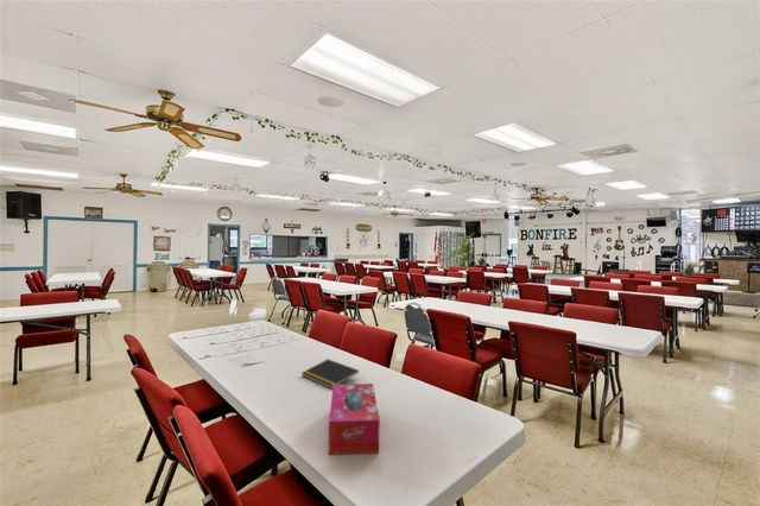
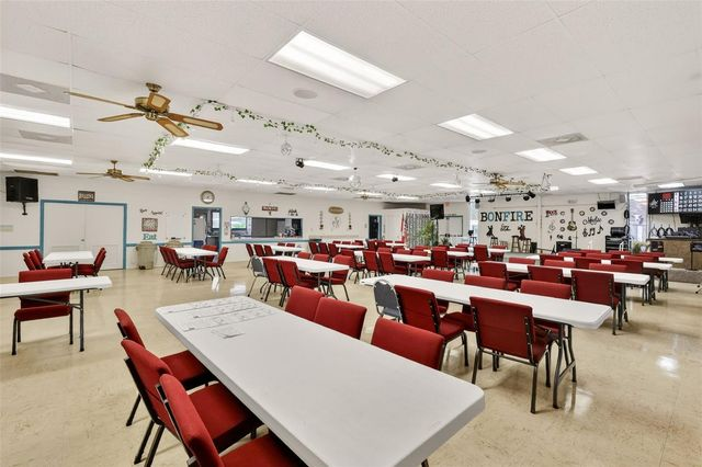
- tissue box [328,382,381,456]
- notepad [300,358,360,390]
